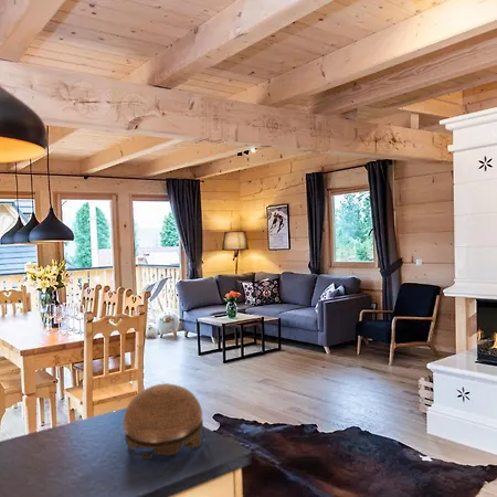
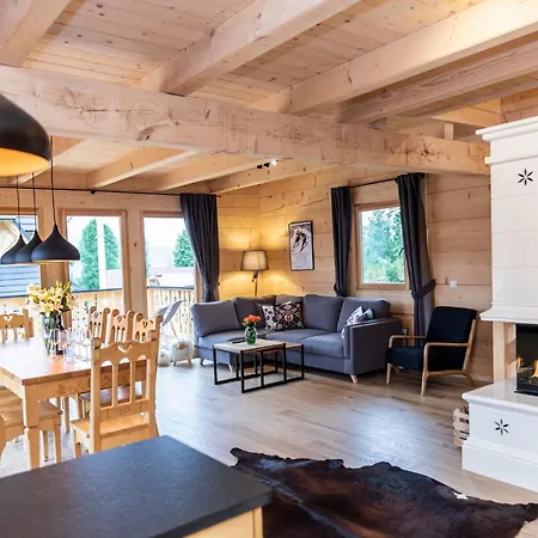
- decorative bowl [123,382,205,462]
